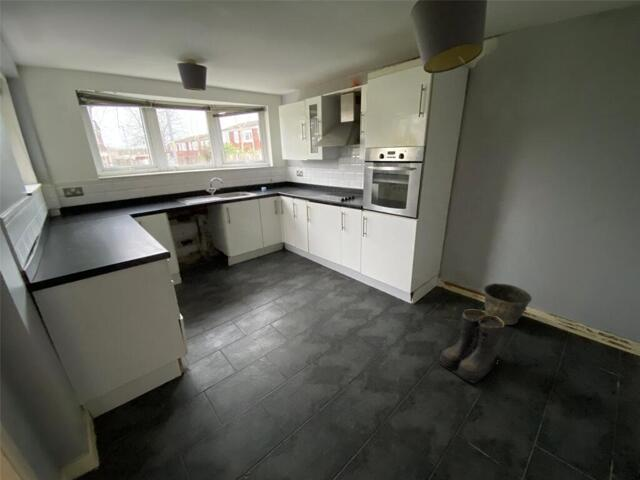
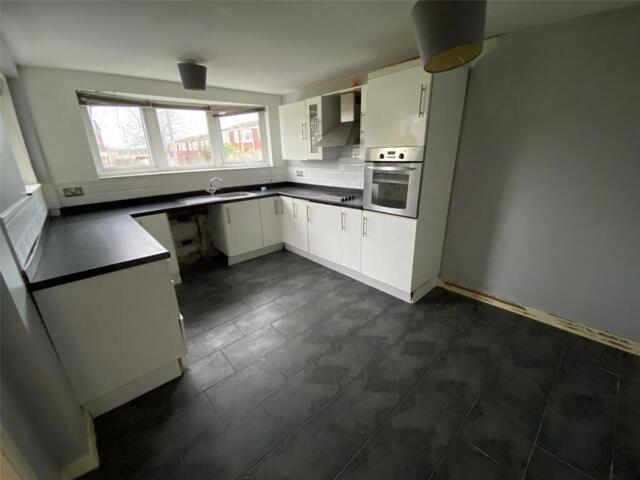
- bucket [483,282,533,326]
- boots [437,308,505,384]
